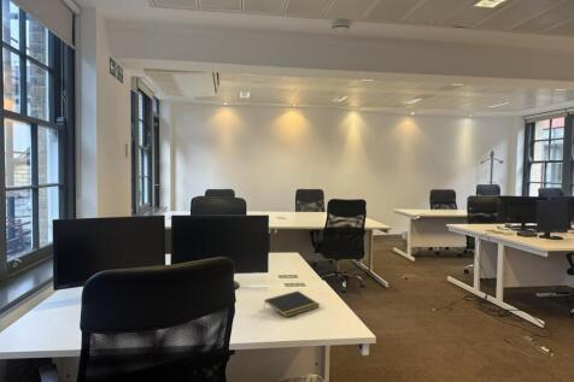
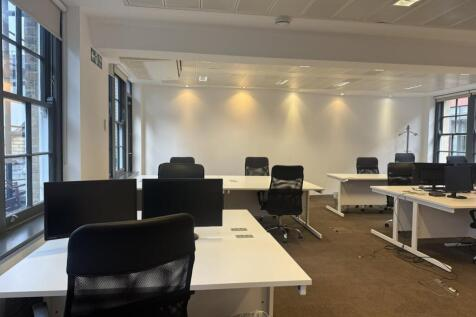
- notepad [263,289,321,318]
